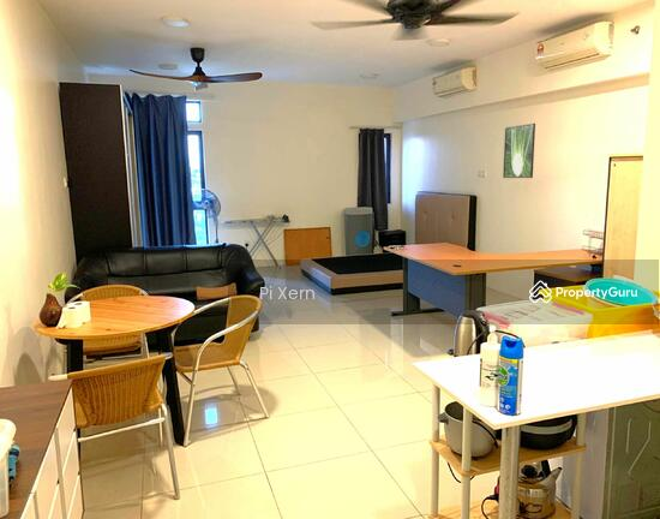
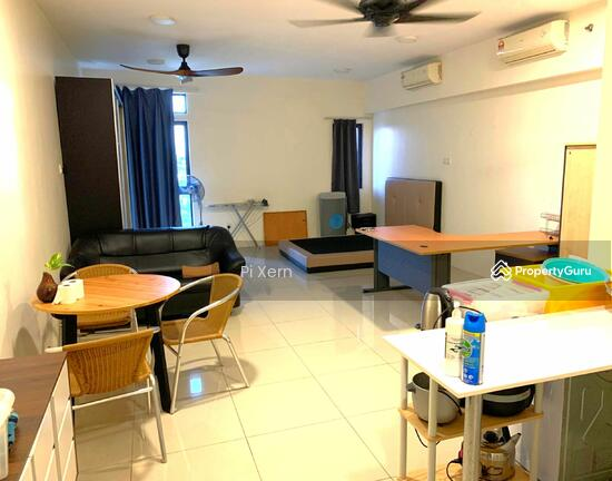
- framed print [502,123,536,179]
